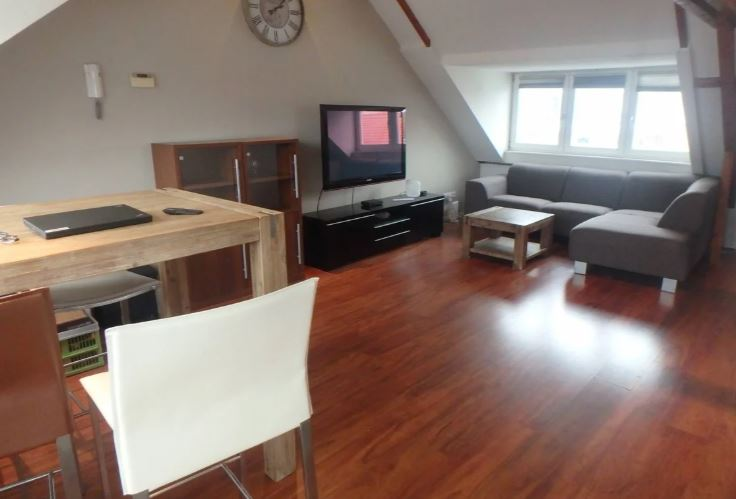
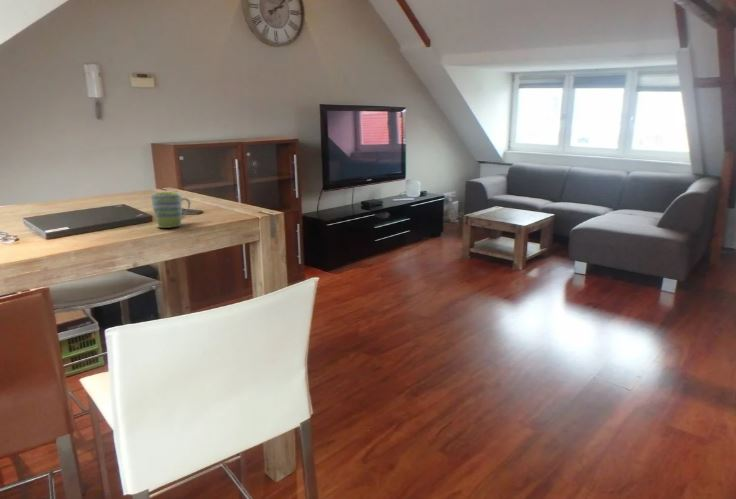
+ mug [150,191,192,229]
